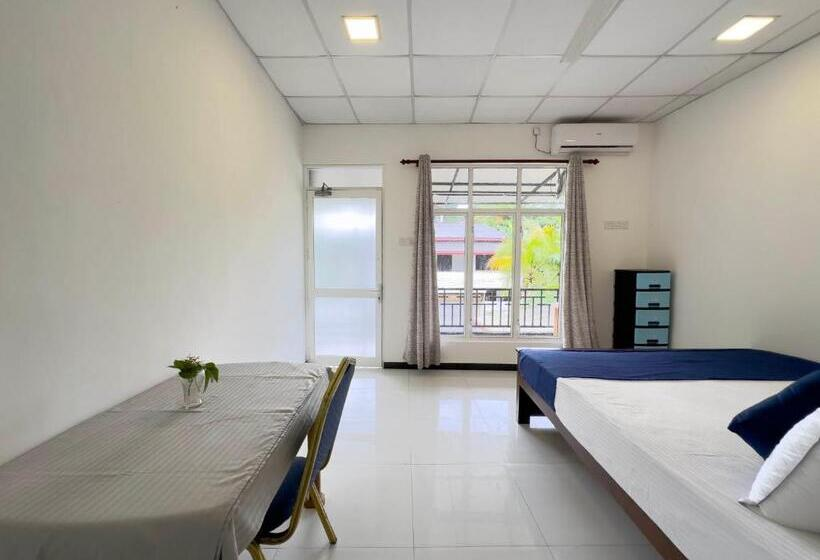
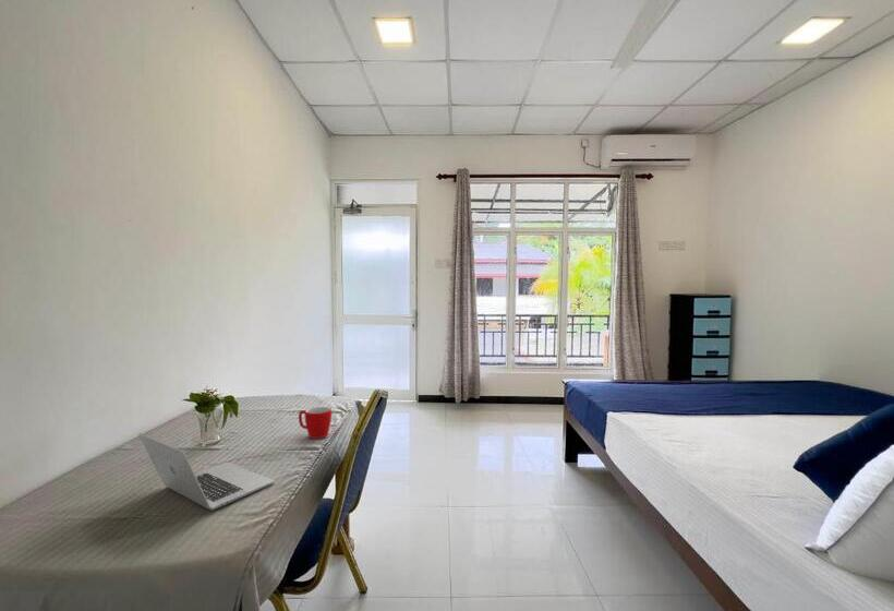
+ laptop [137,433,276,512]
+ mug [298,406,333,440]
